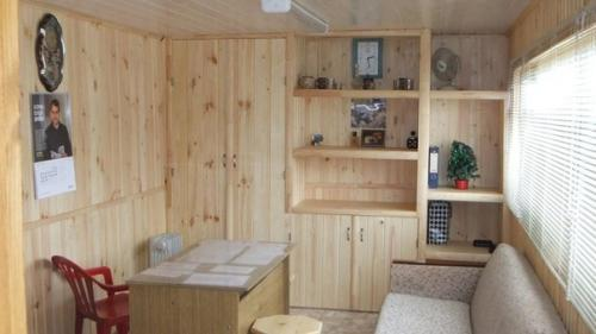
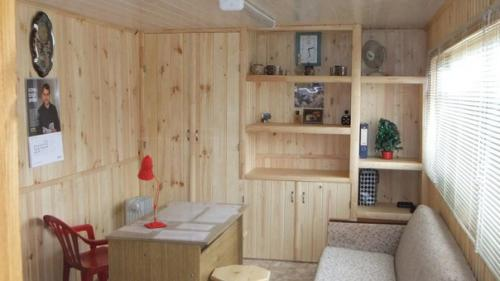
+ desk lamp [136,154,168,229]
